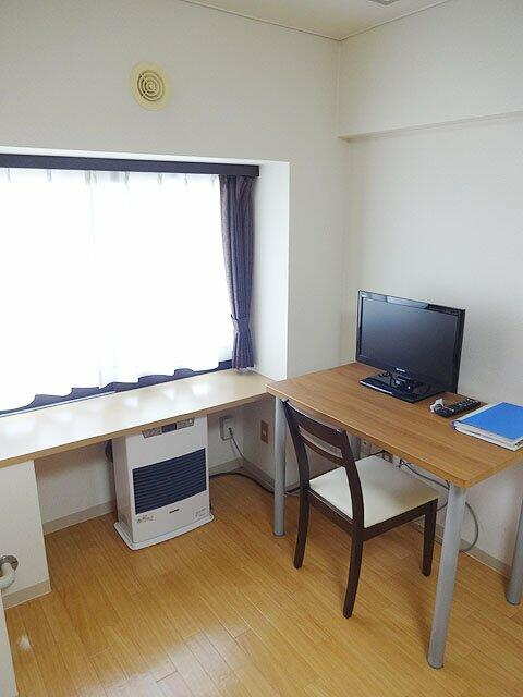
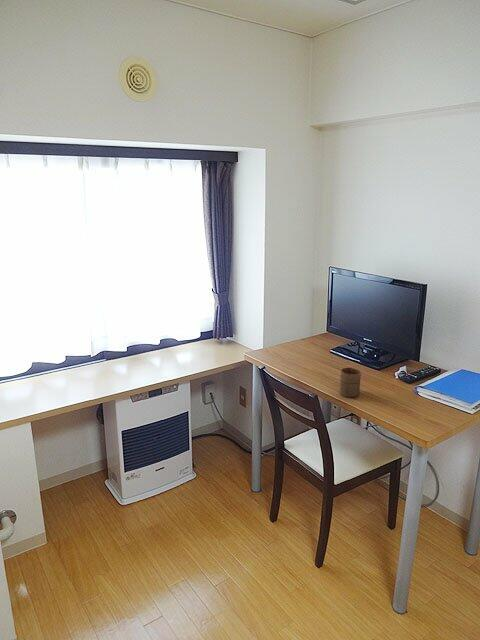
+ cup [339,366,362,398]
